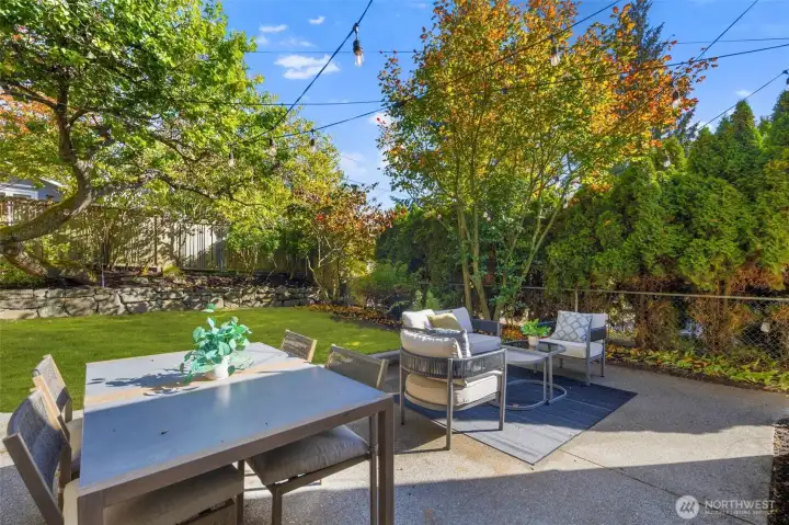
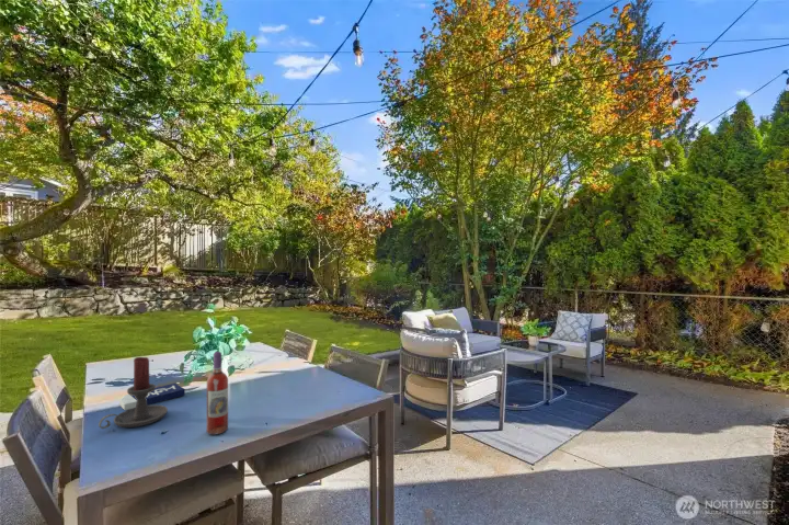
+ candle holder [98,356,169,430]
+ wine bottle [205,351,229,436]
+ book [118,383,186,411]
